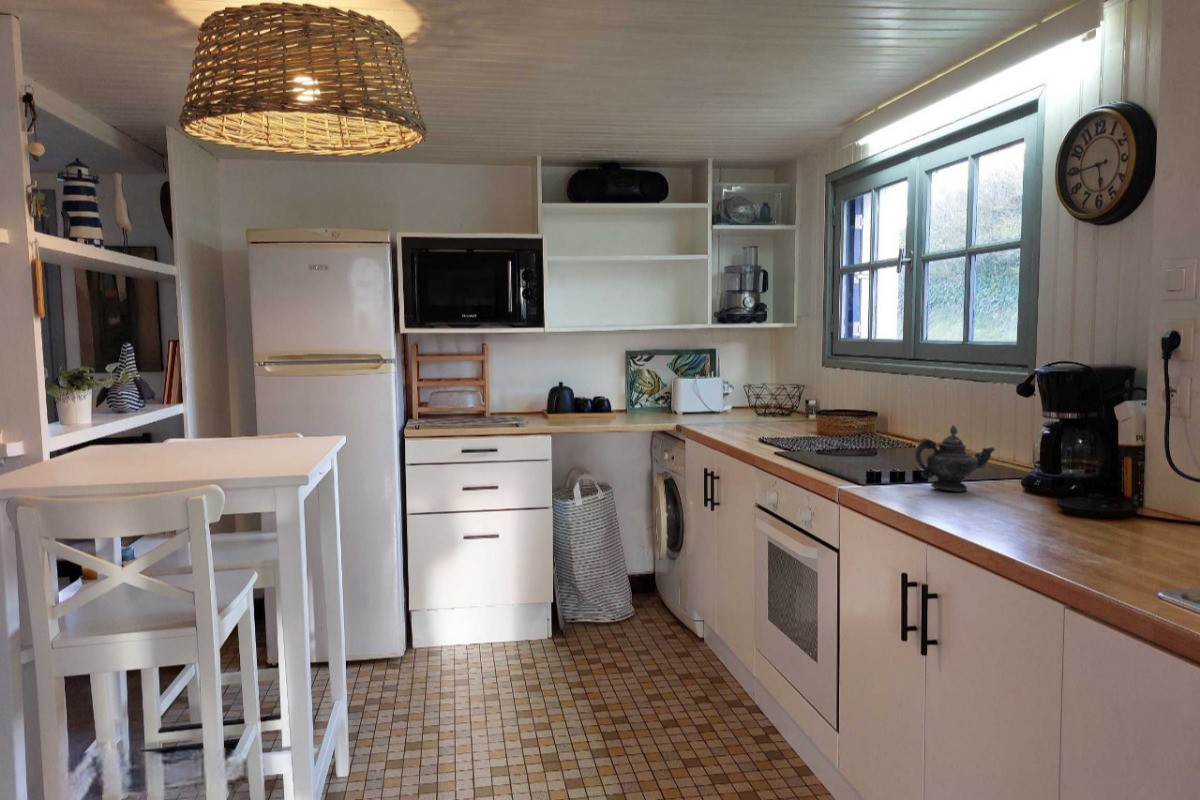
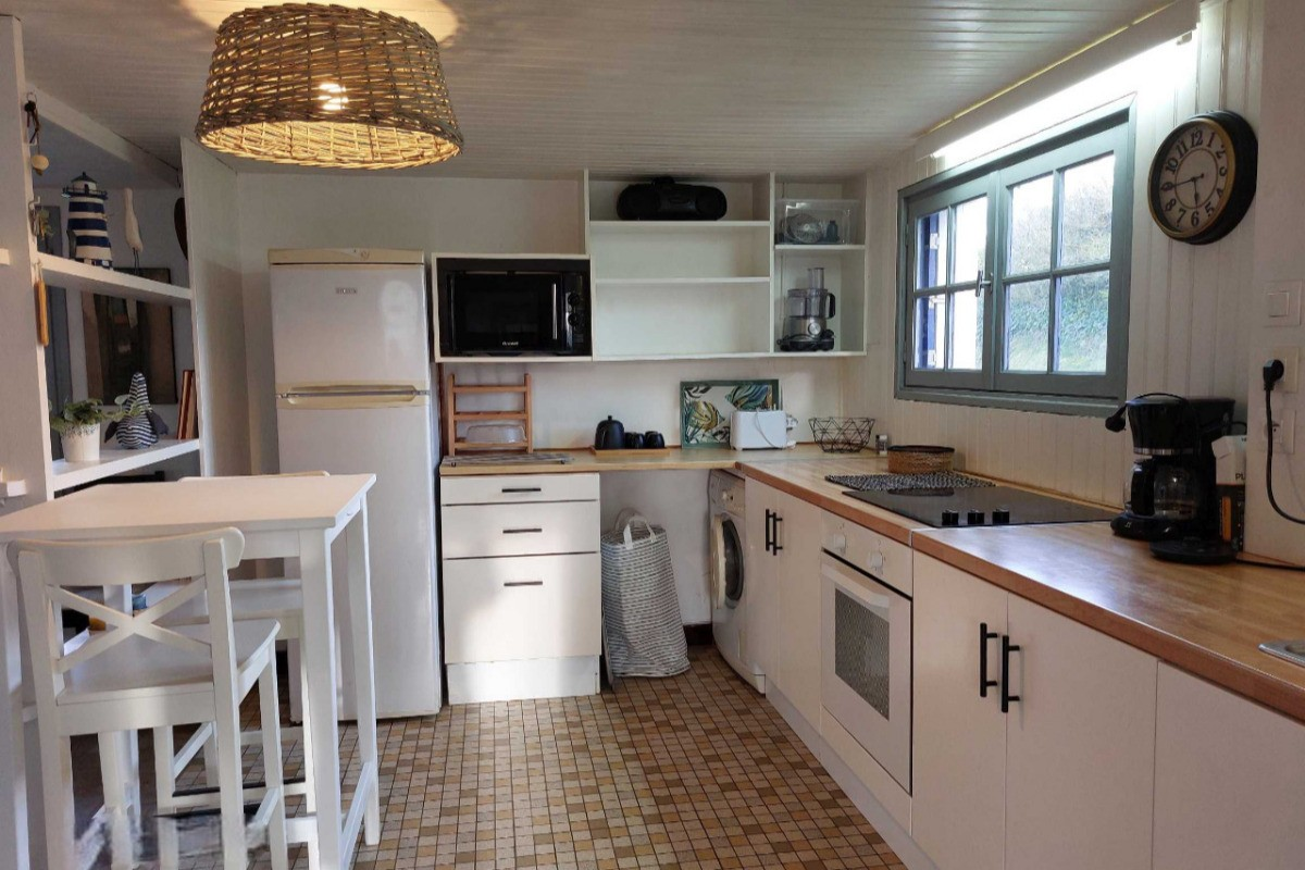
- teapot [914,424,996,493]
